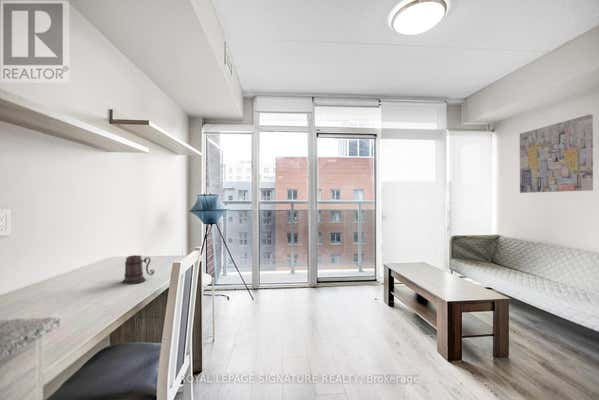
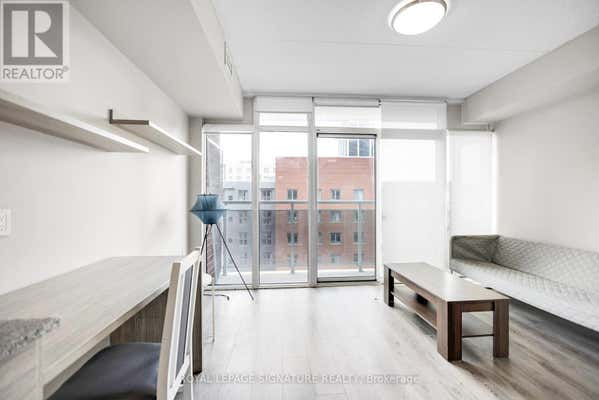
- wall art [519,114,594,194]
- mug [121,254,155,285]
